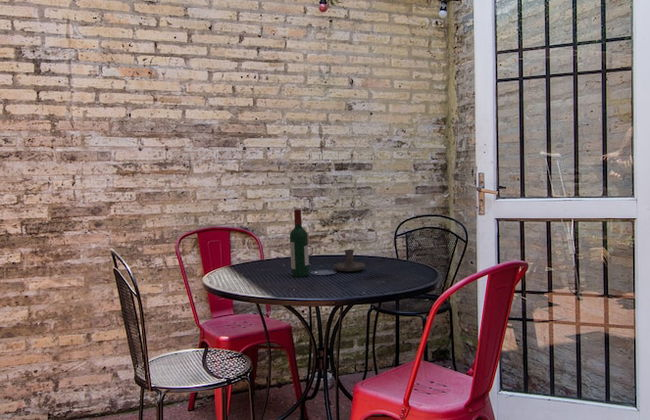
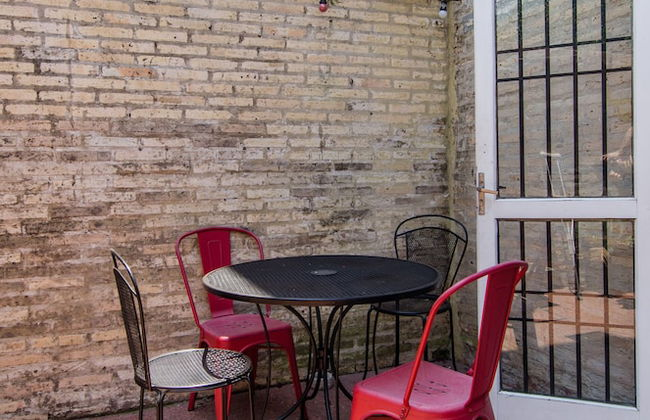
- wine bottle [289,208,310,278]
- candle holder [333,249,366,272]
